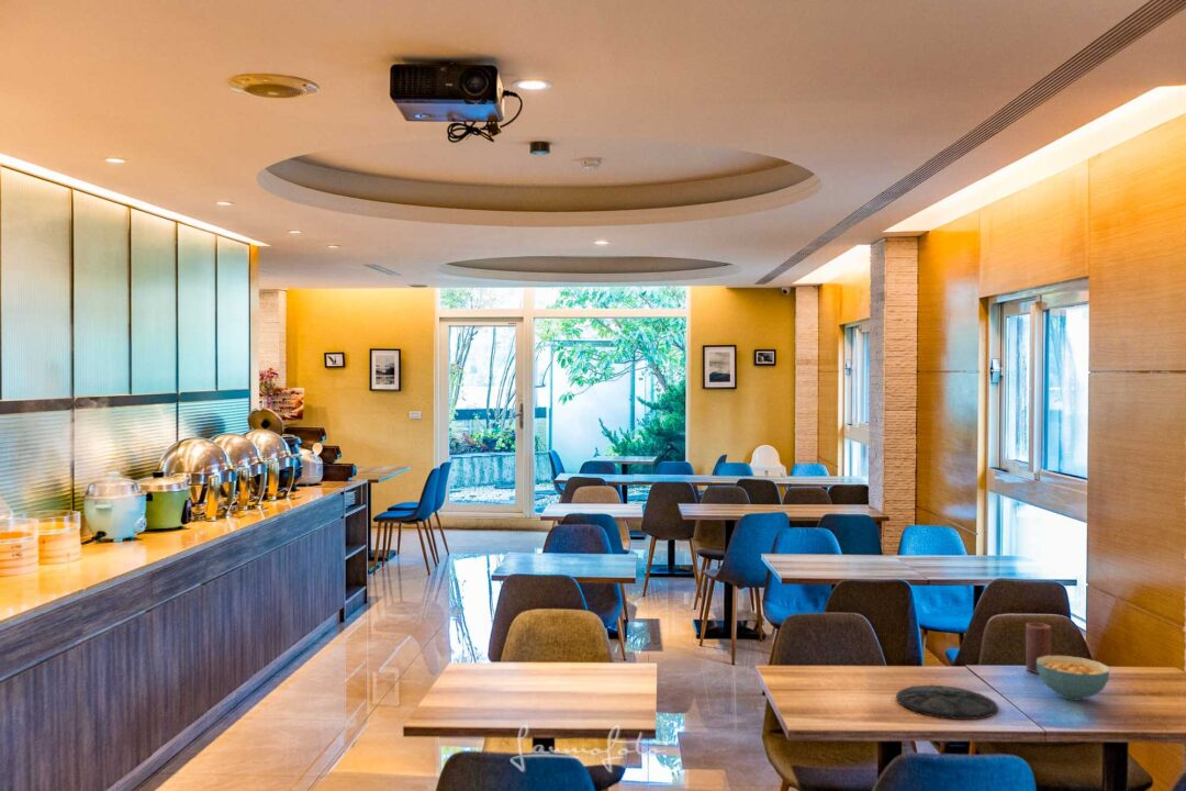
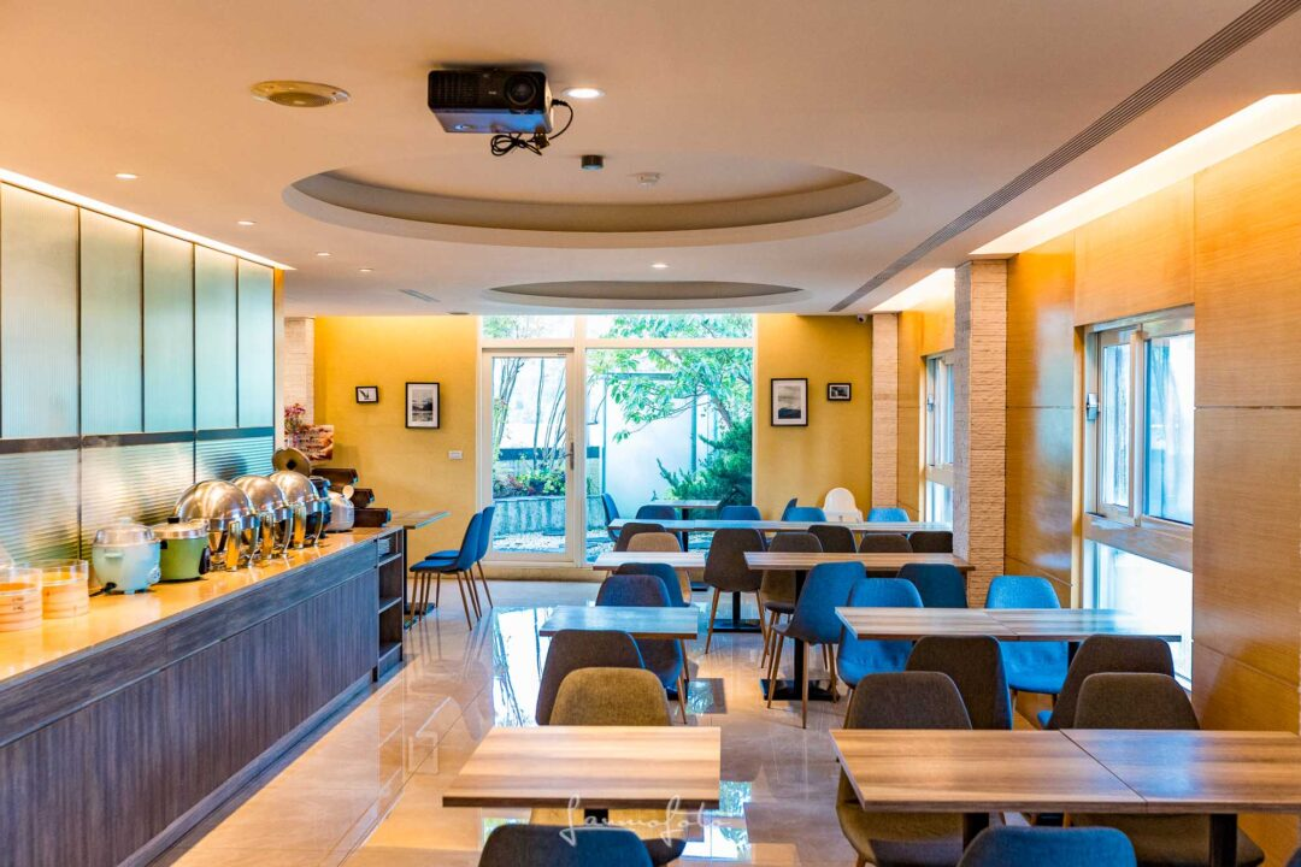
- plate [895,683,999,721]
- cereal bowl [1037,655,1110,701]
- candle [1025,622,1052,675]
